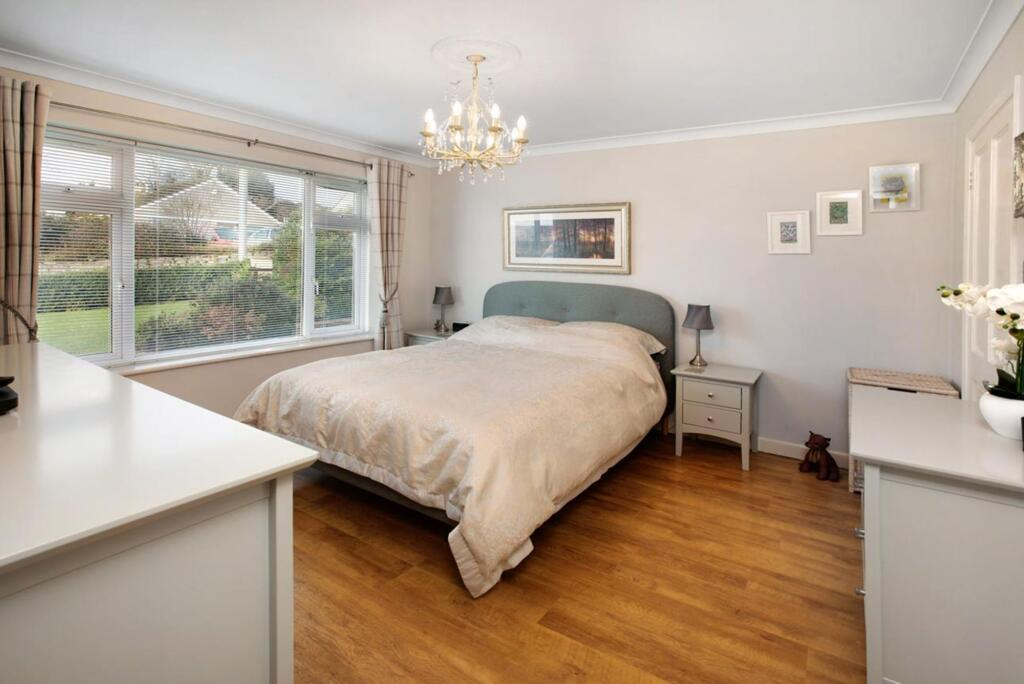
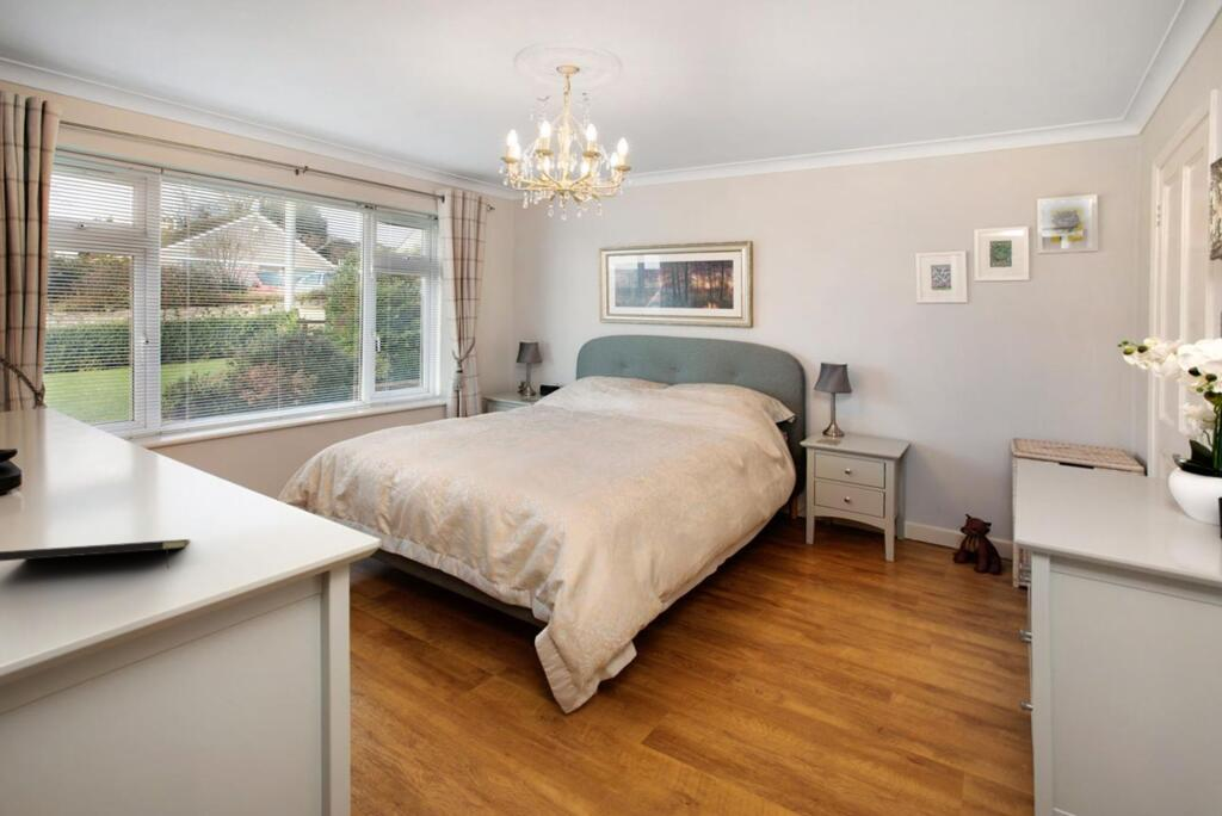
+ notepad [0,538,191,570]
